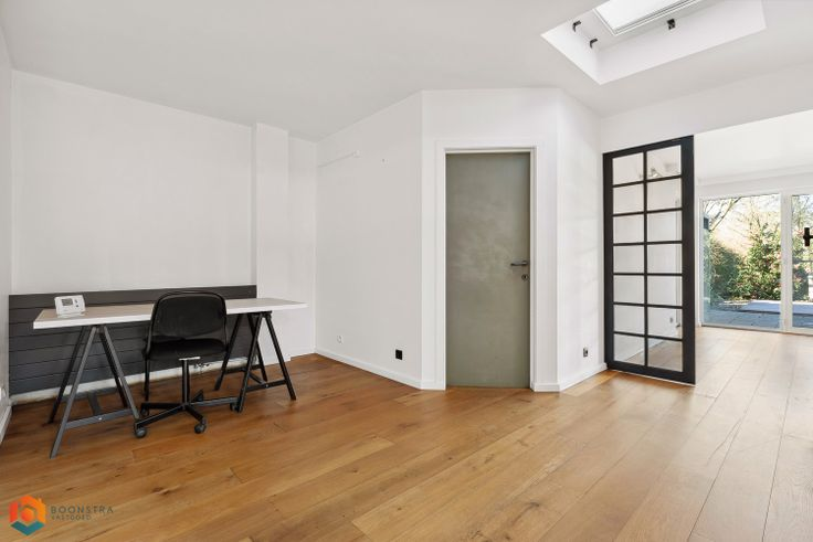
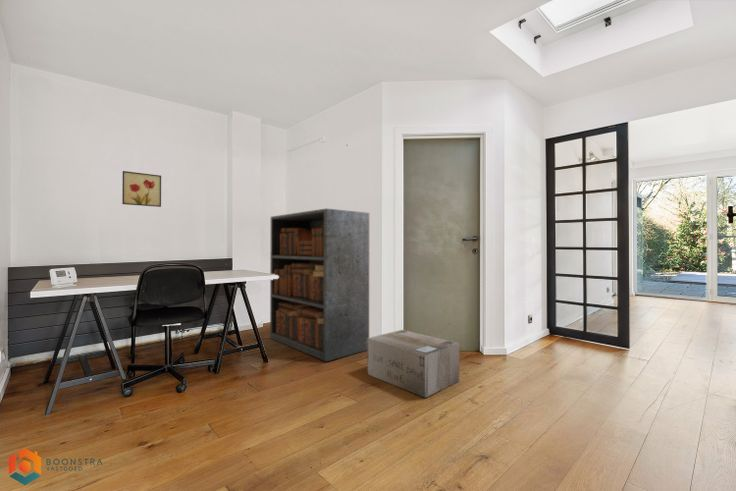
+ cardboard box [366,329,460,399]
+ wall art [121,170,162,208]
+ bookcase [269,208,370,363]
